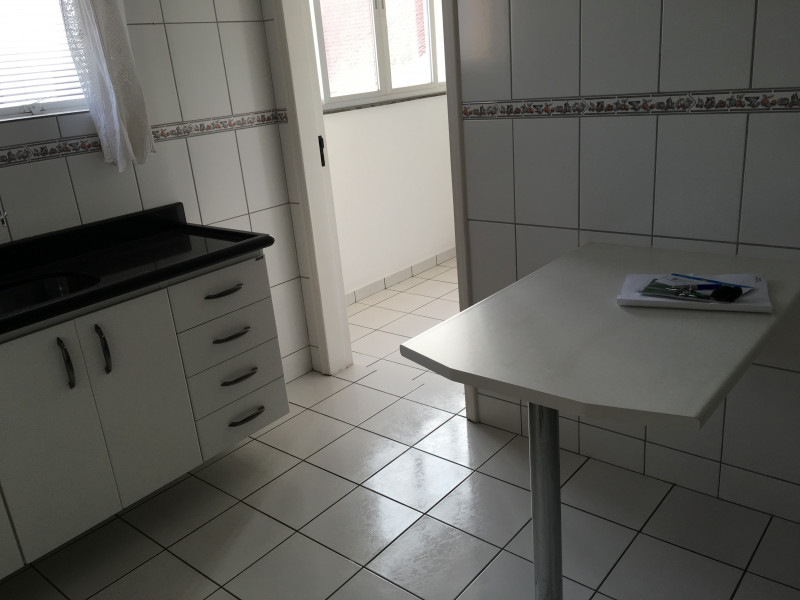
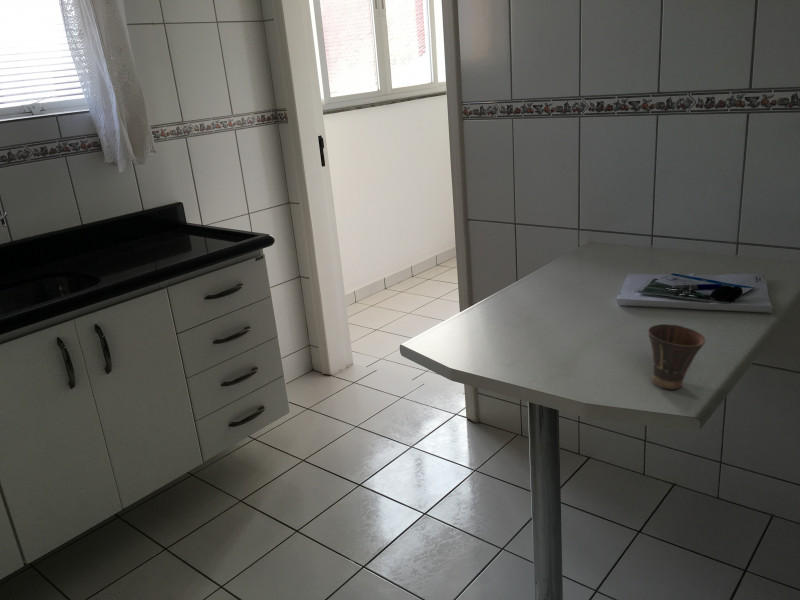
+ cup [647,323,707,390]
